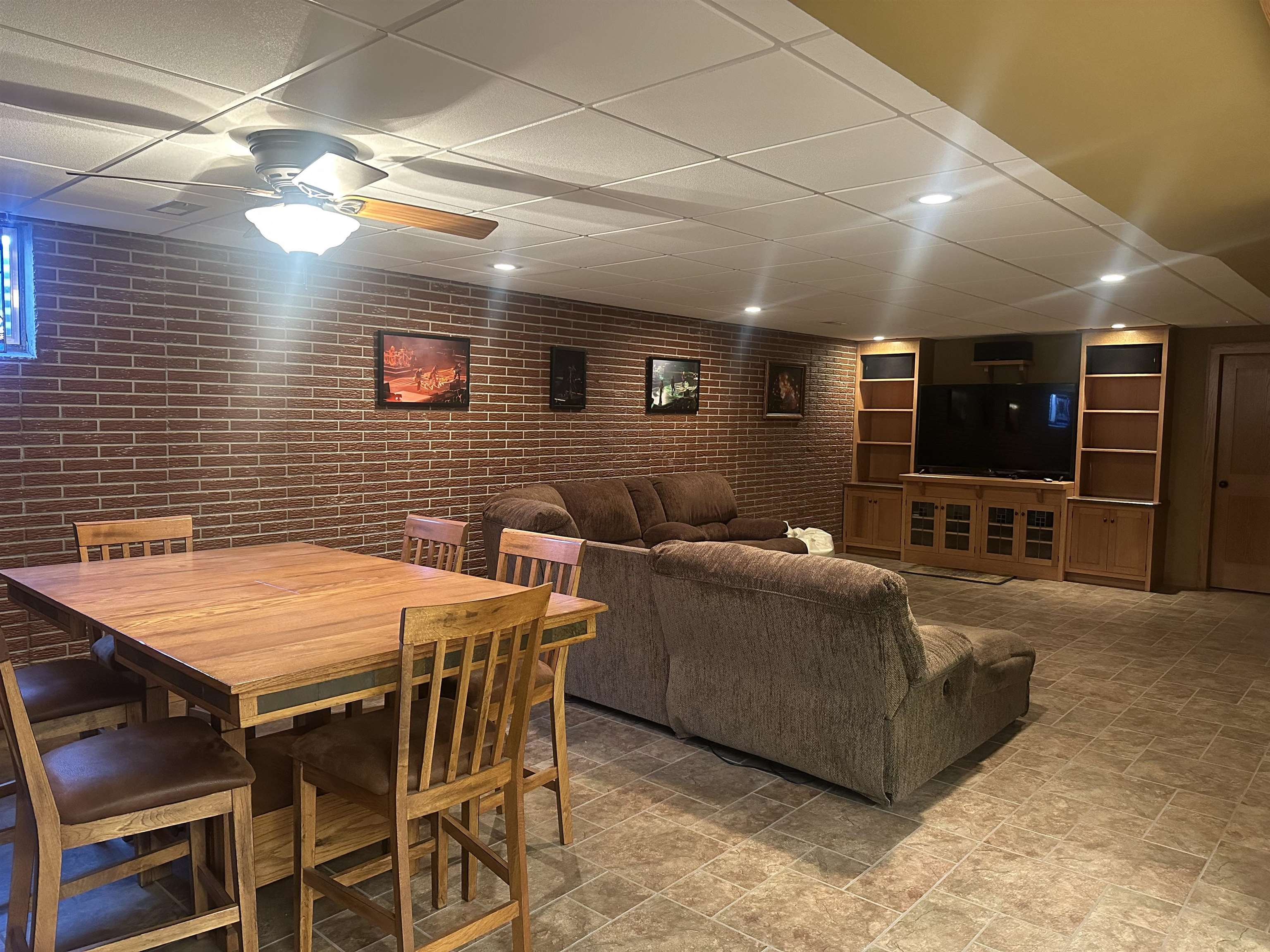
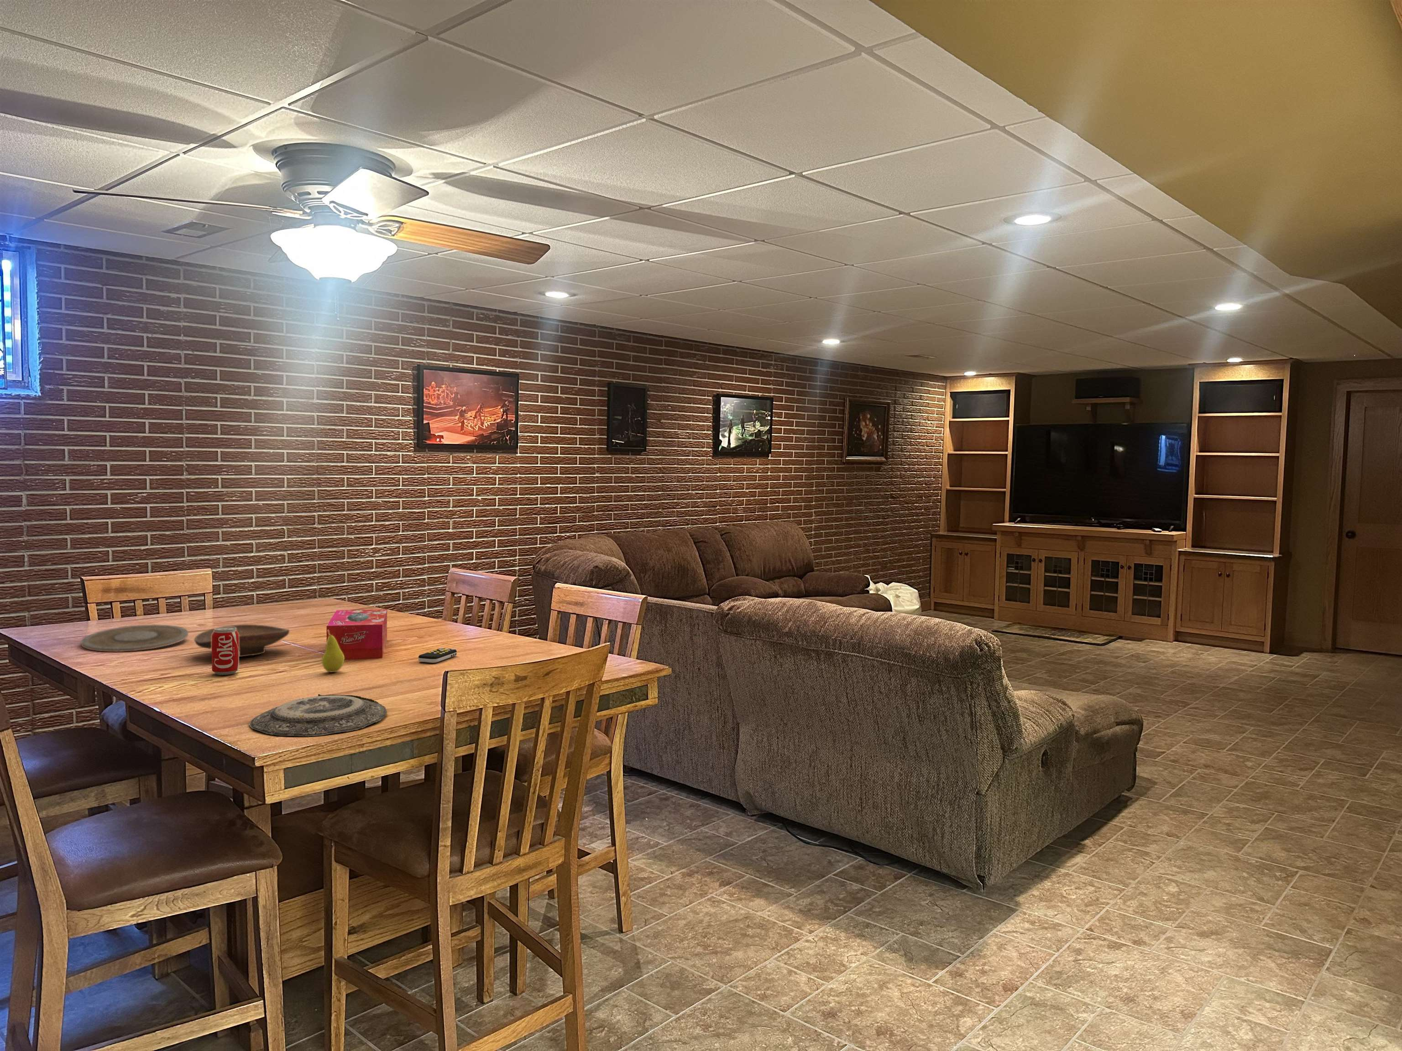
+ beverage can [211,627,240,676]
+ plate [248,693,387,736]
+ fruit [321,629,344,672]
+ decorative bowl [194,624,290,657]
+ tissue box [326,609,387,660]
+ remote control [418,647,457,663]
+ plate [81,624,189,652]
